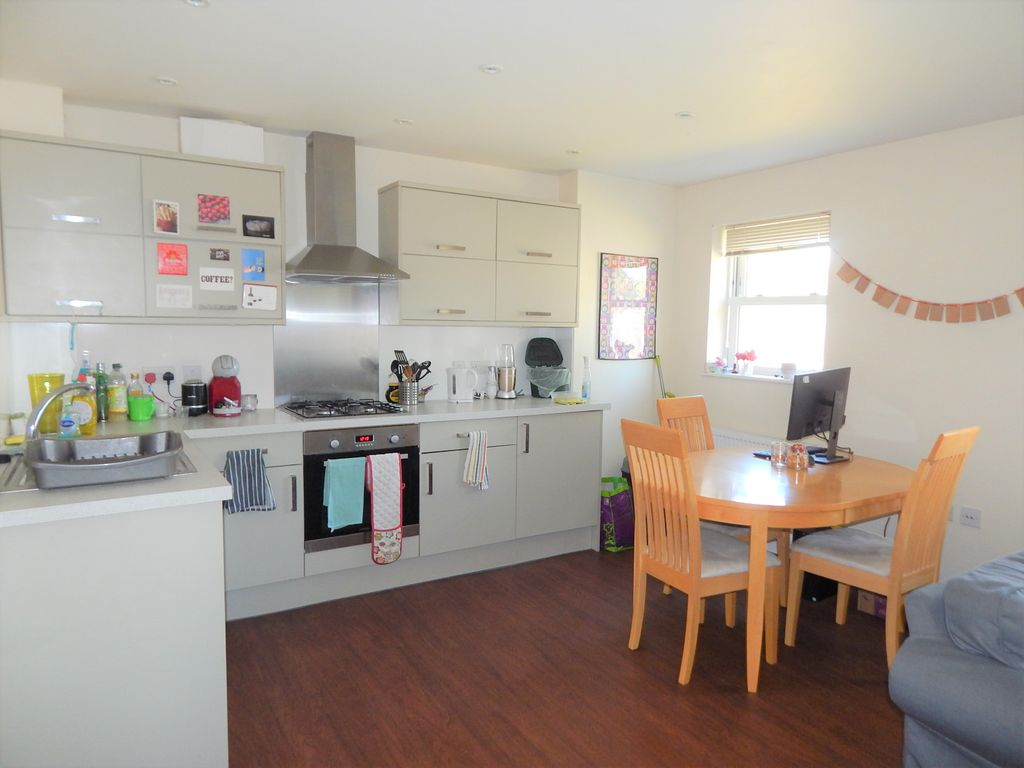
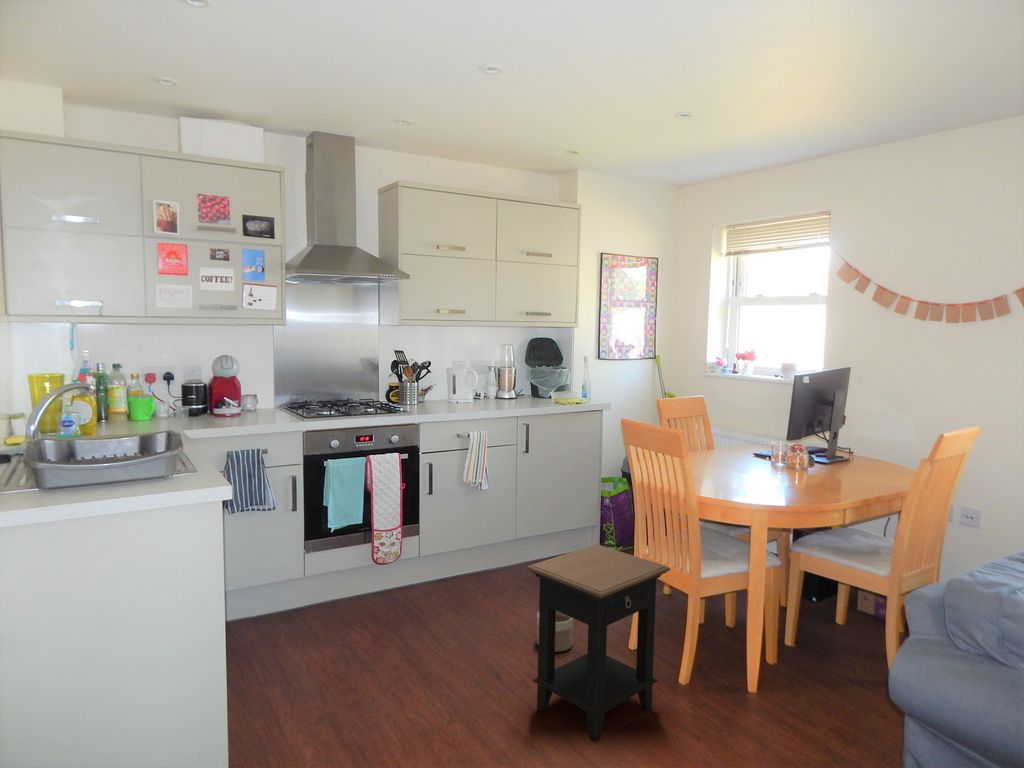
+ planter [536,611,574,653]
+ side table [526,543,671,744]
